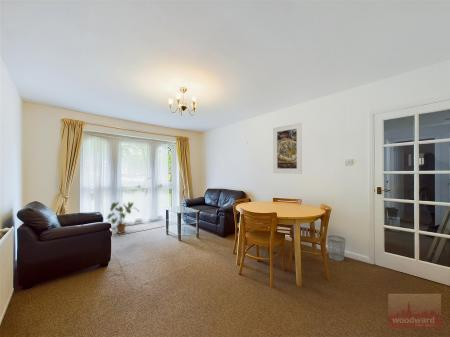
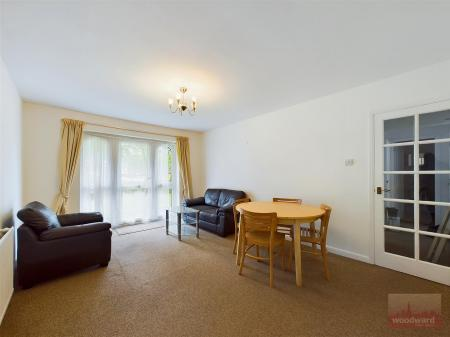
- house plant [106,201,139,234]
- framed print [272,122,303,175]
- wastebasket [326,234,347,262]
